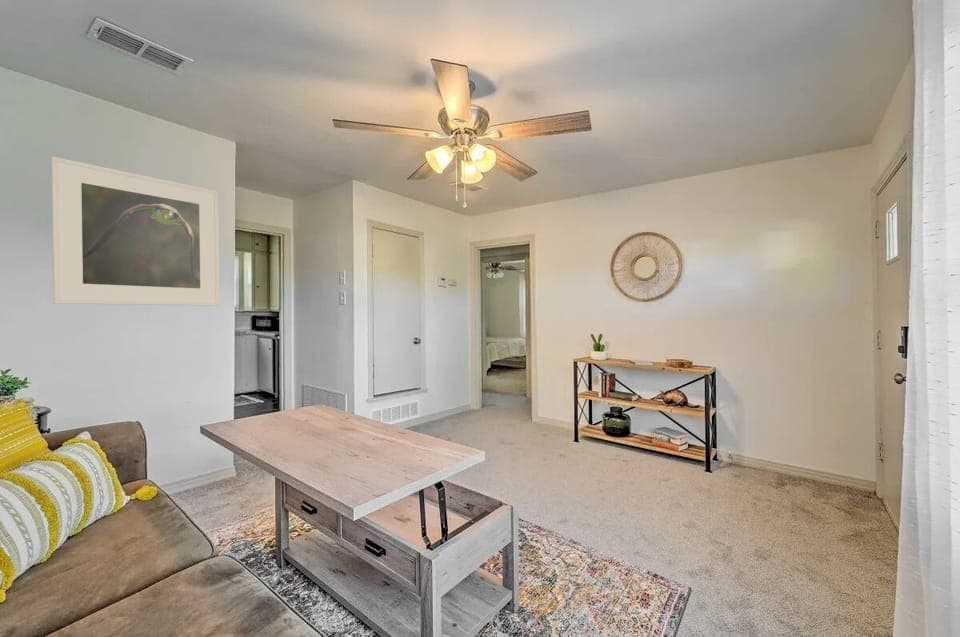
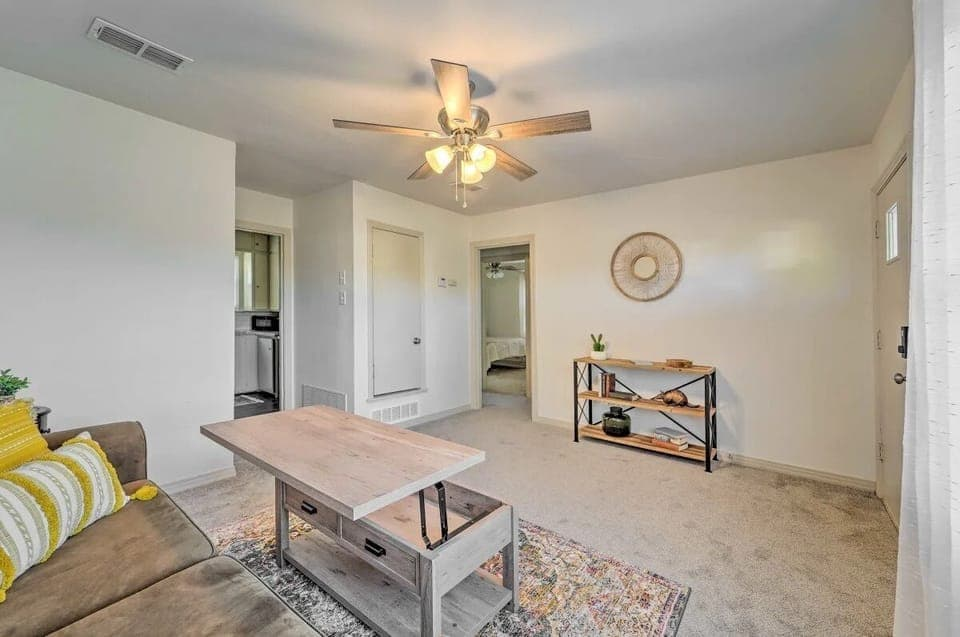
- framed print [50,155,221,307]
